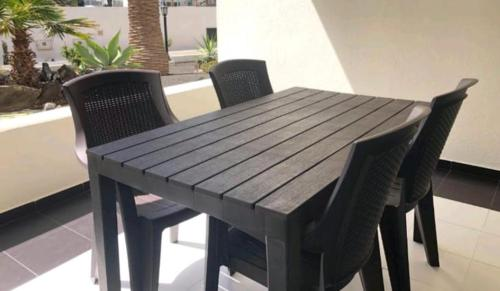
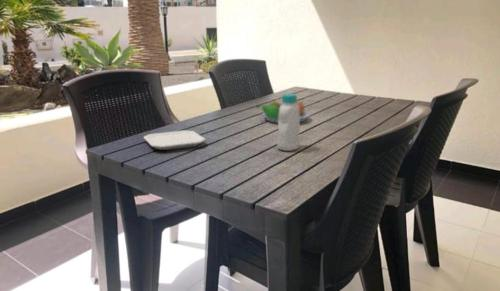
+ fruit bowl [255,97,311,124]
+ bottle [276,93,301,152]
+ plate [142,130,207,151]
